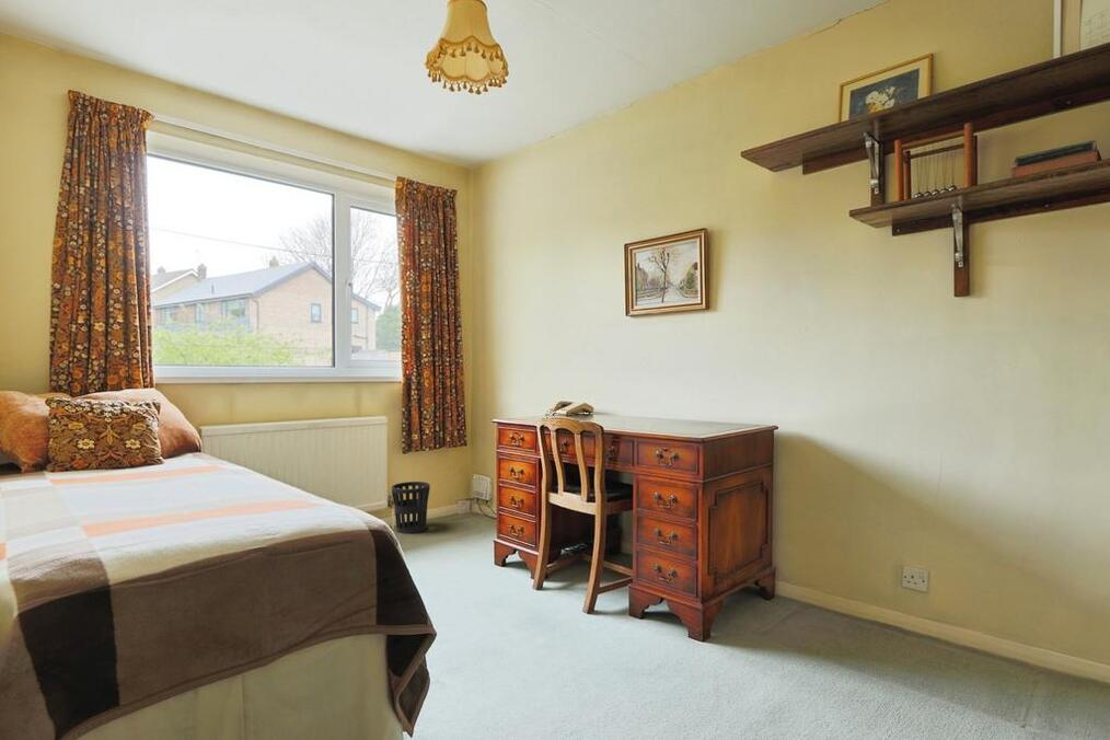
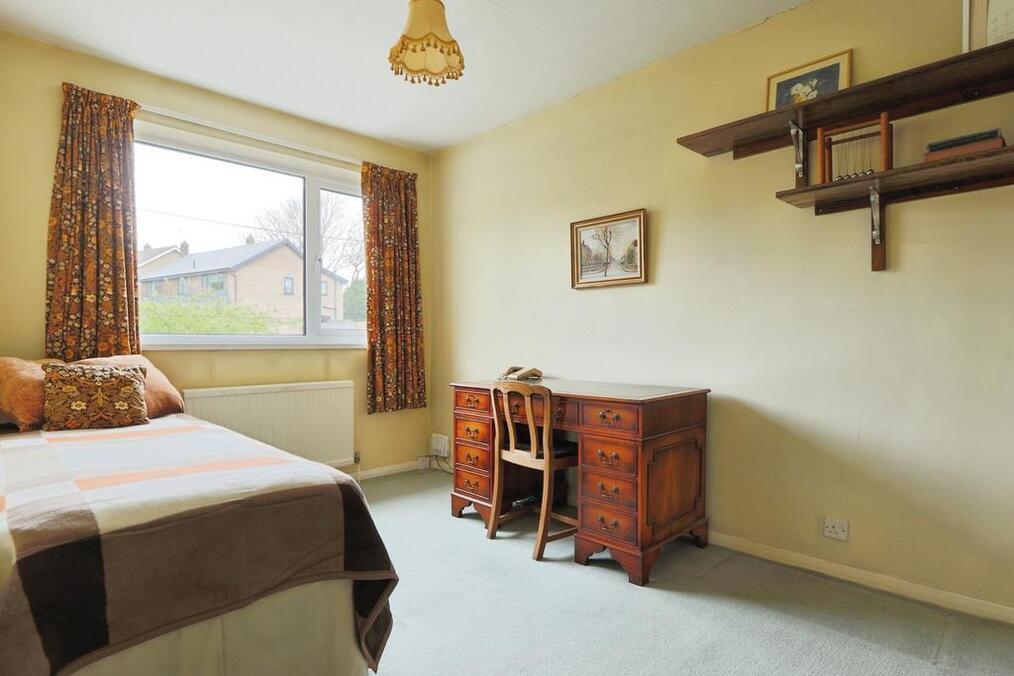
- wastebasket [391,481,431,535]
